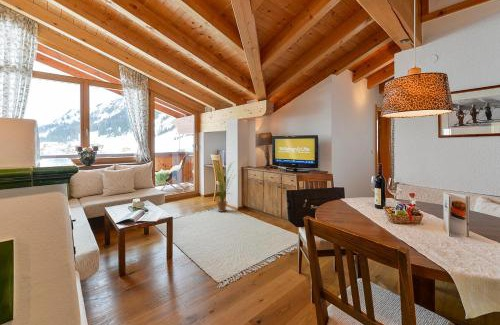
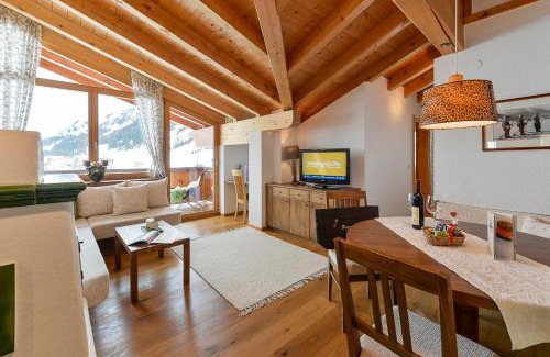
- house plant [214,161,239,213]
